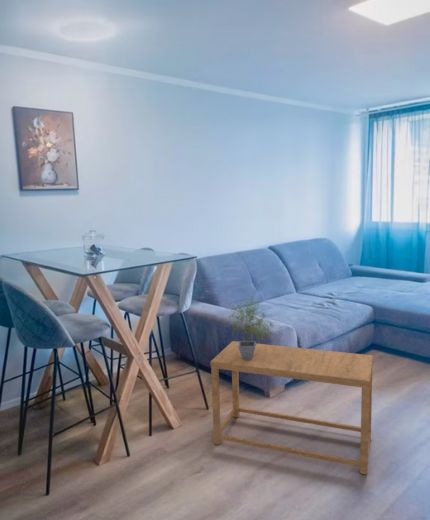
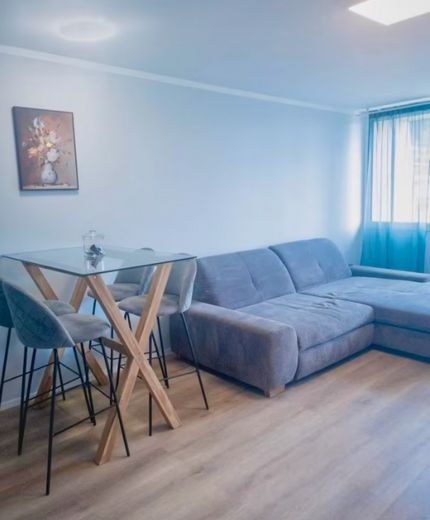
- side table [209,340,374,476]
- potted plant [225,295,276,359]
